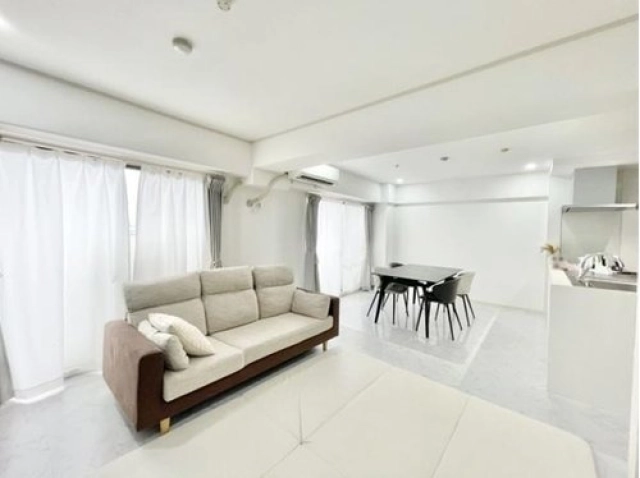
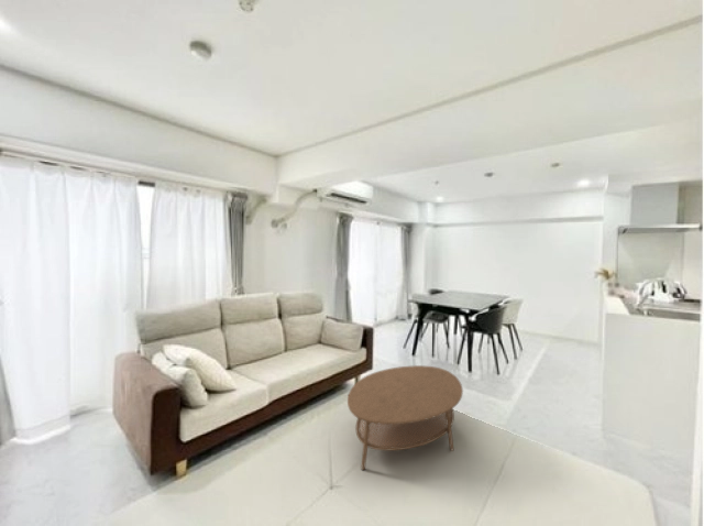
+ coffee table [346,364,464,471]
